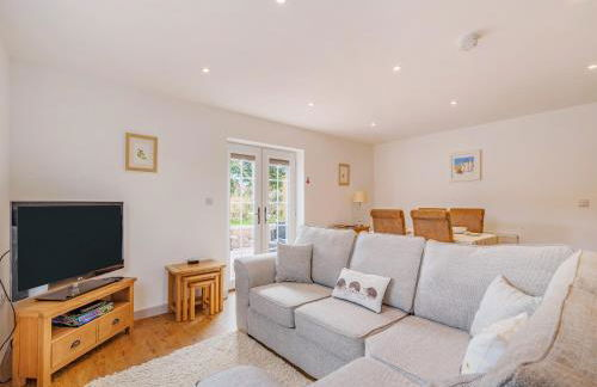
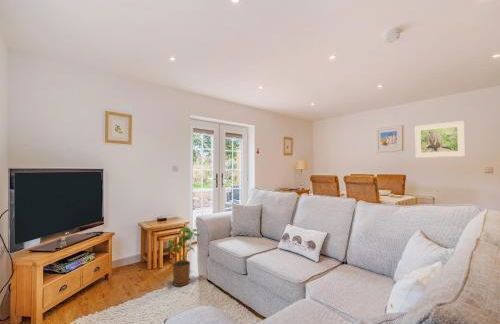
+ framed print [414,120,466,159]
+ house plant [166,226,202,287]
